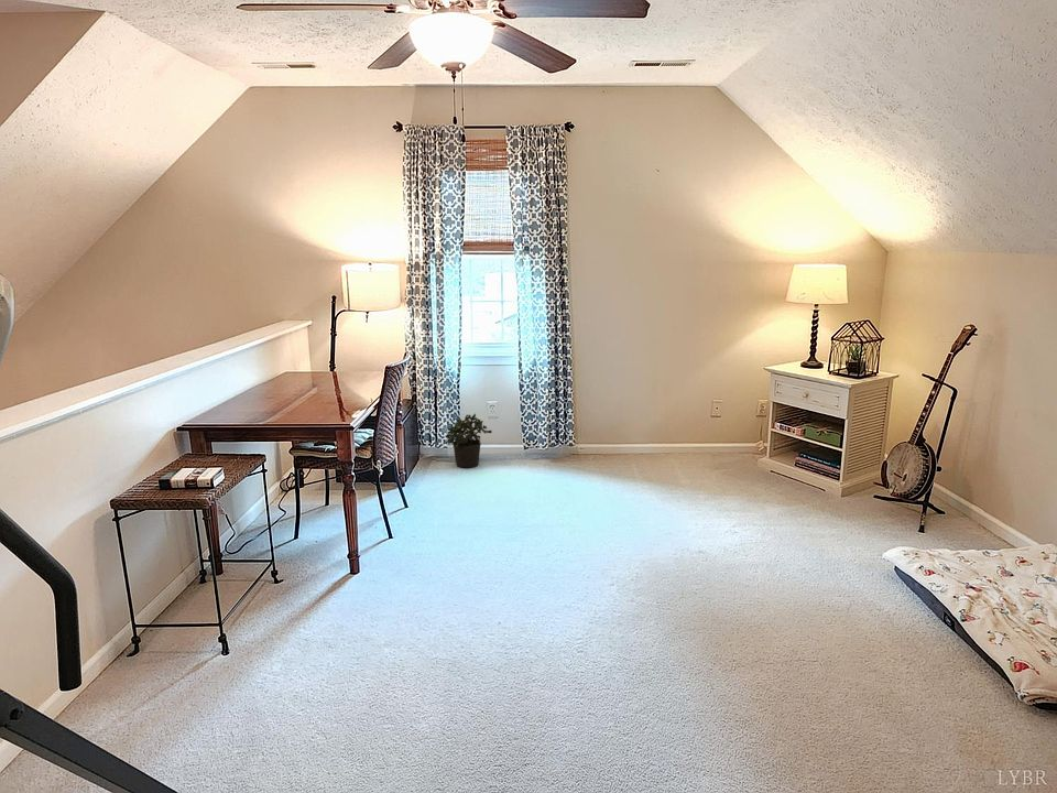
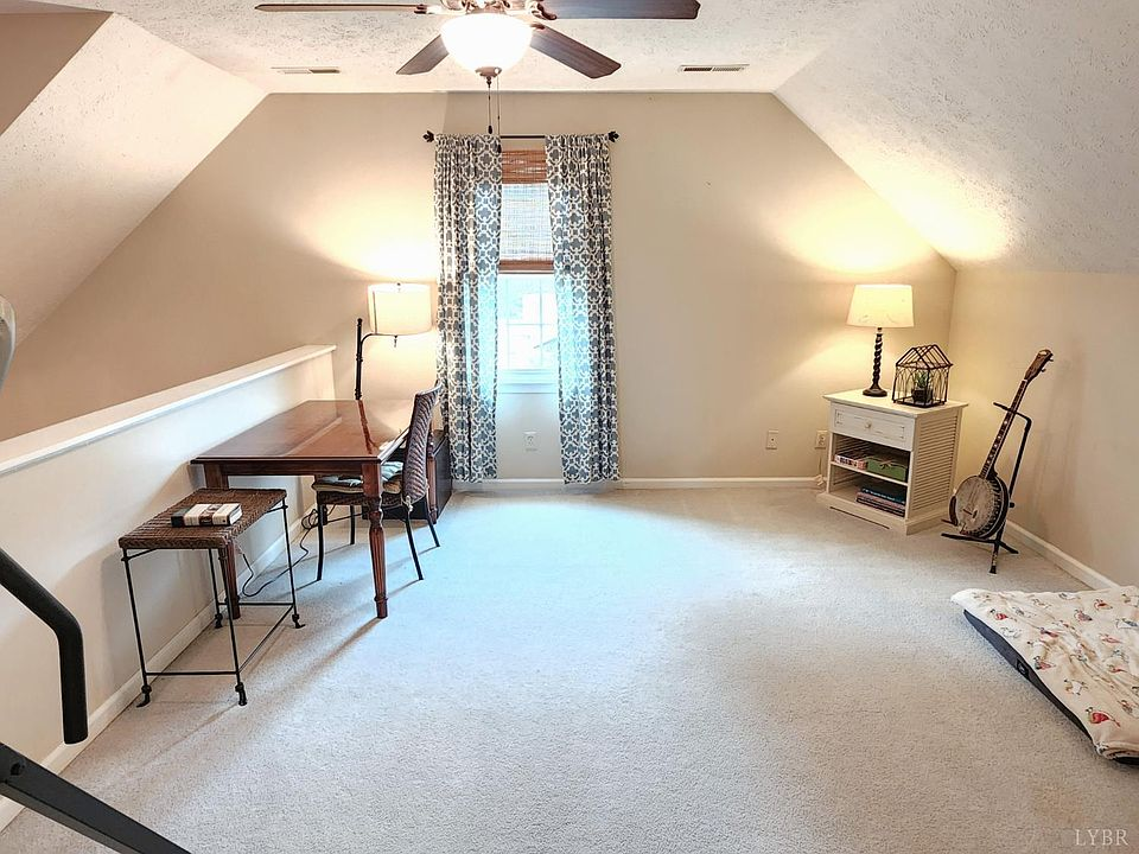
- potted plant [444,413,493,469]
